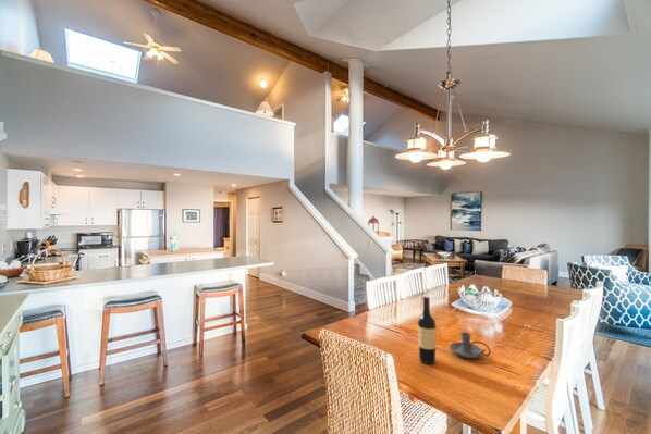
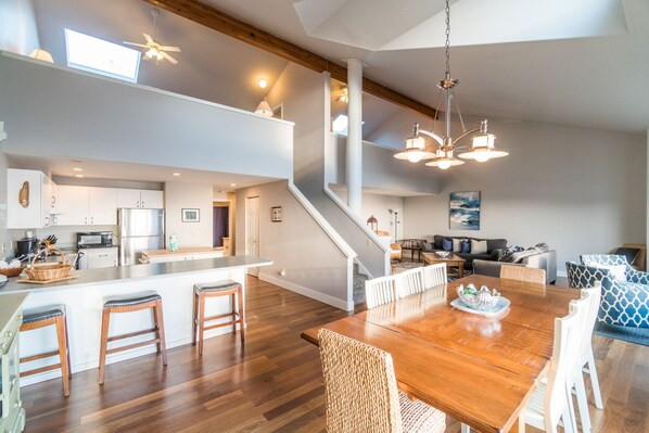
- wine bottle [417,296,438,365]
- candle holder [449,332,492,359]
